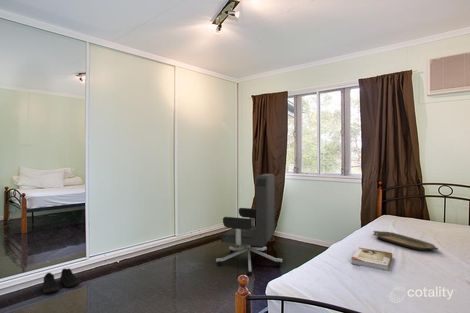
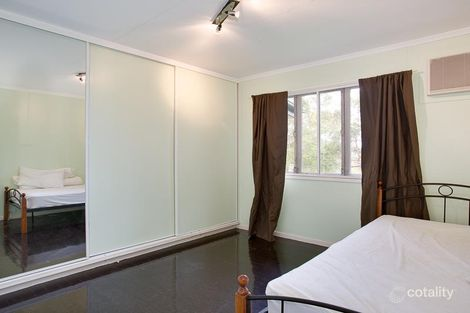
- office chair [215,173,283,277]
- serving tray [372,230,439,252]
- book [350,247,394,272]
- shoe [42,267,81,294]
